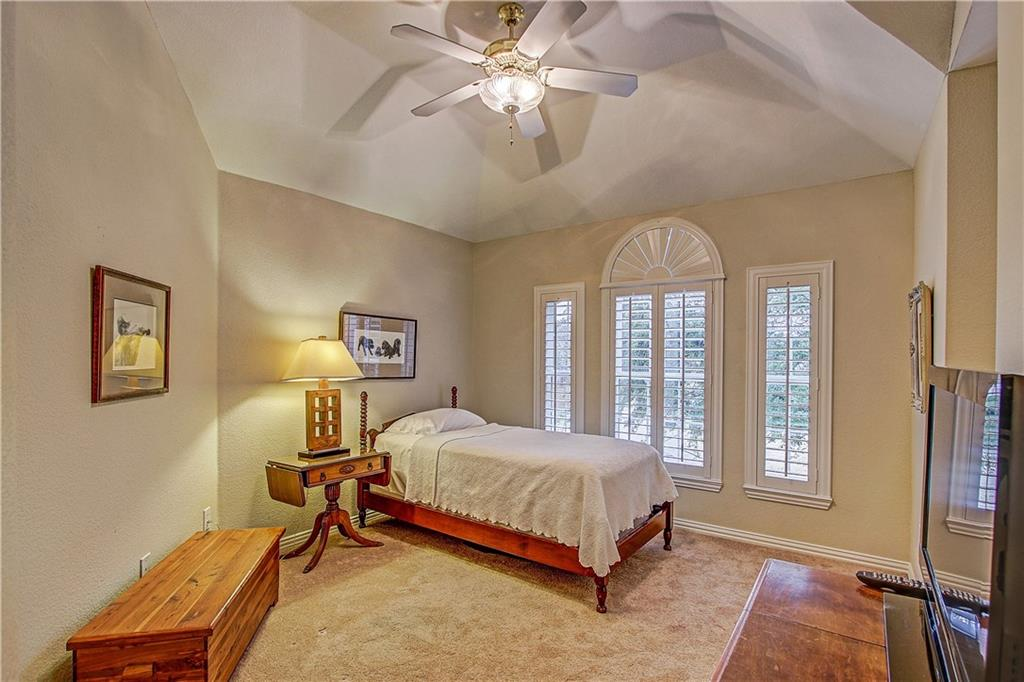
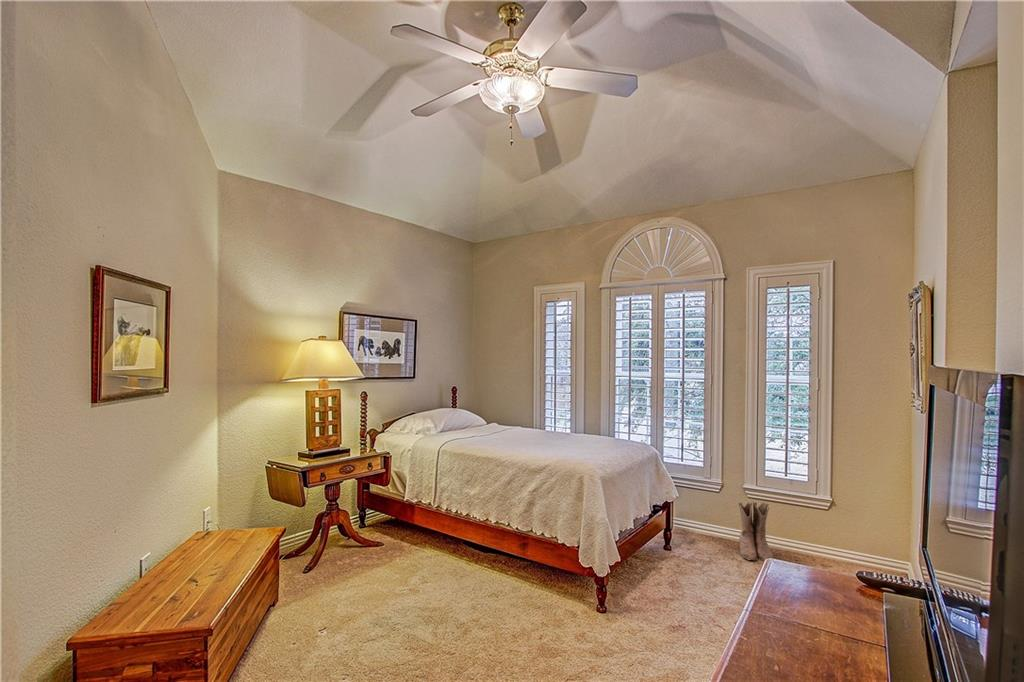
+ boots [737,500,774,563]
